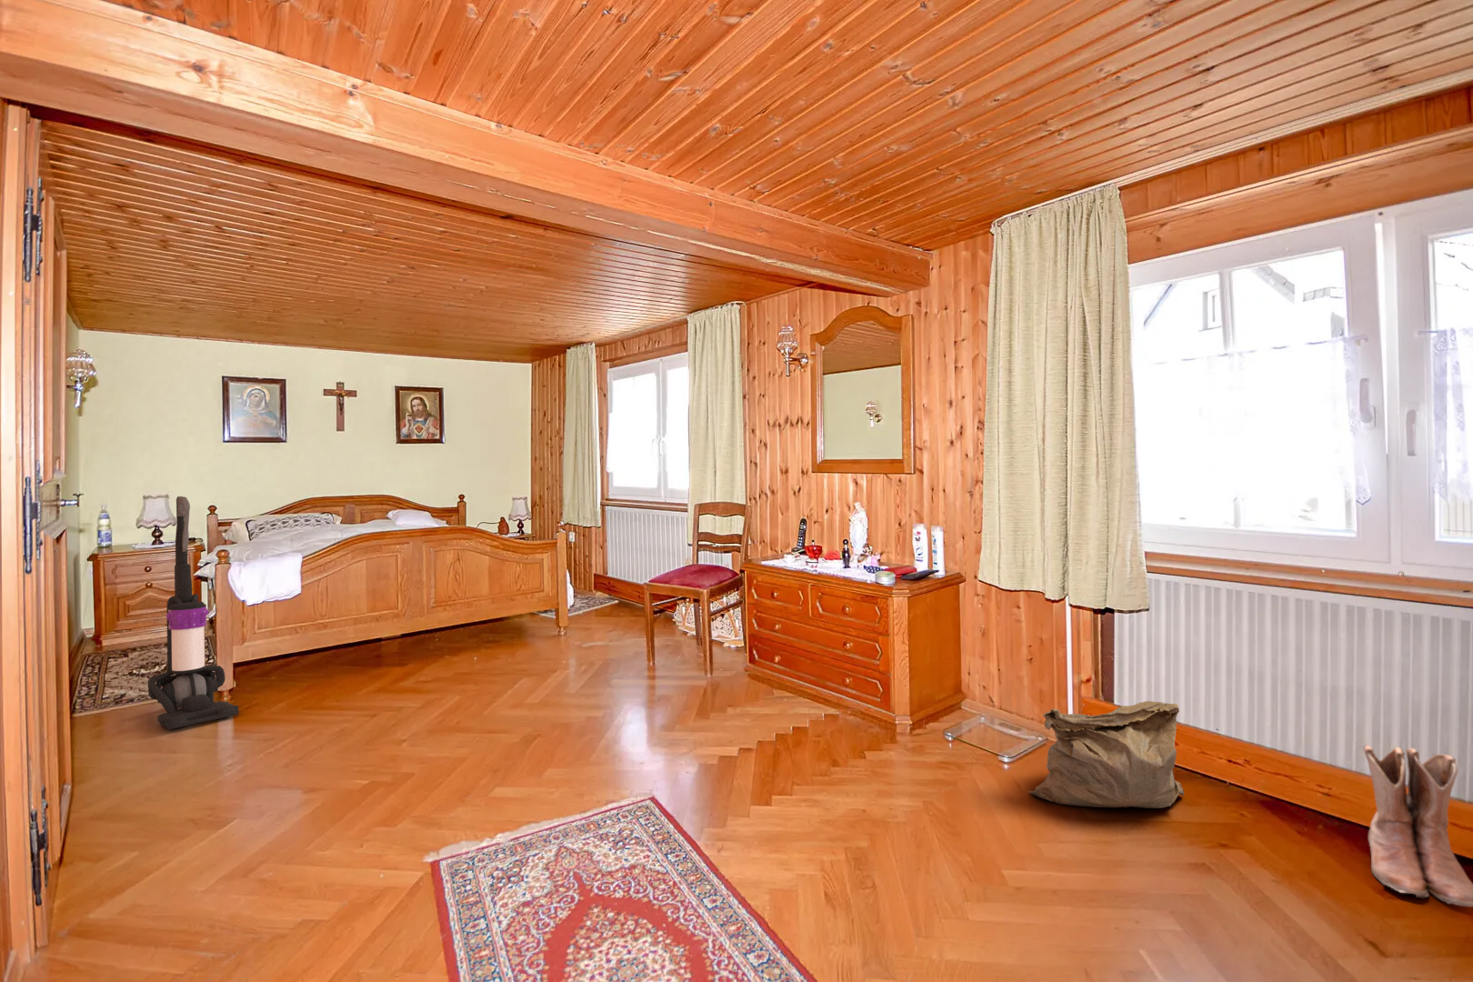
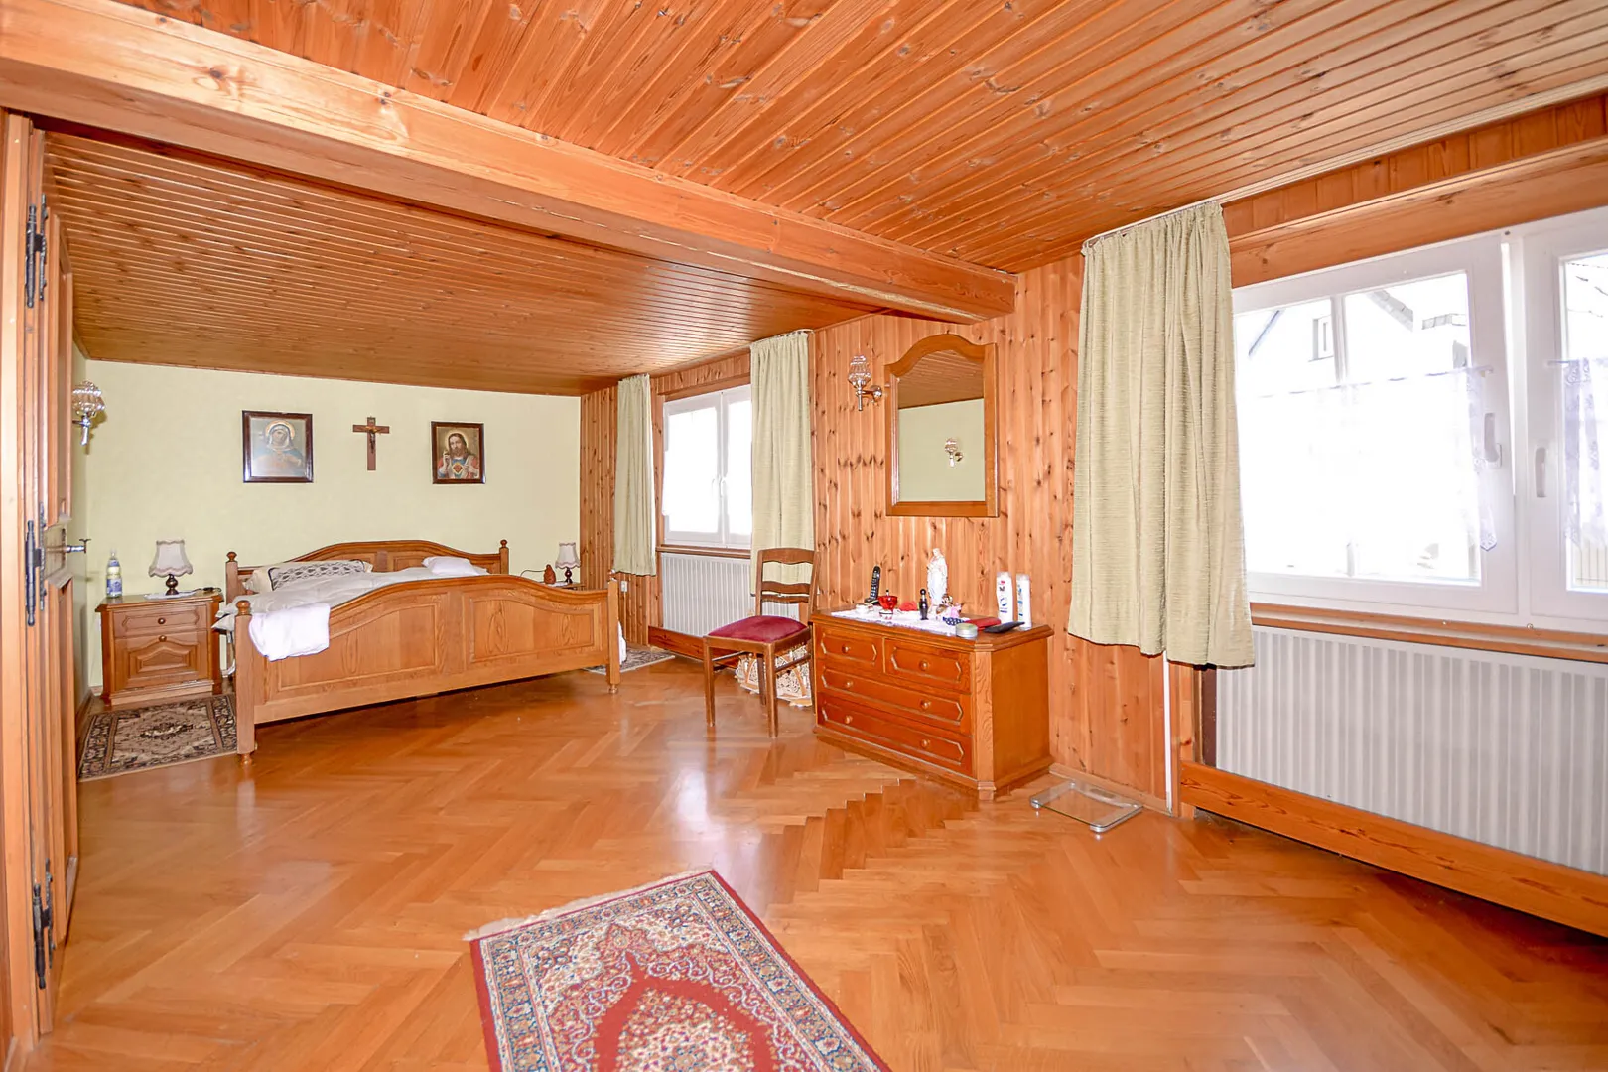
- vacuum cleaner [147,495,240,731]
- boots [1361,744,1473,907]
- bag [1027,700,1185,809]
